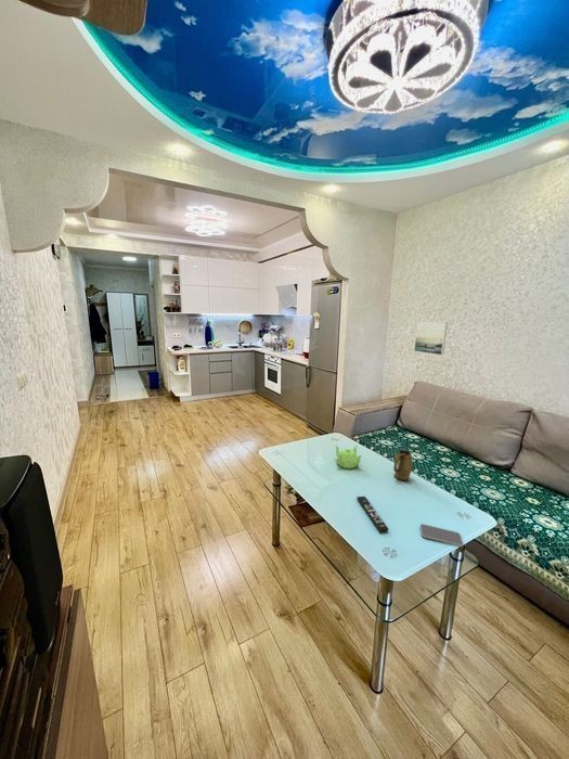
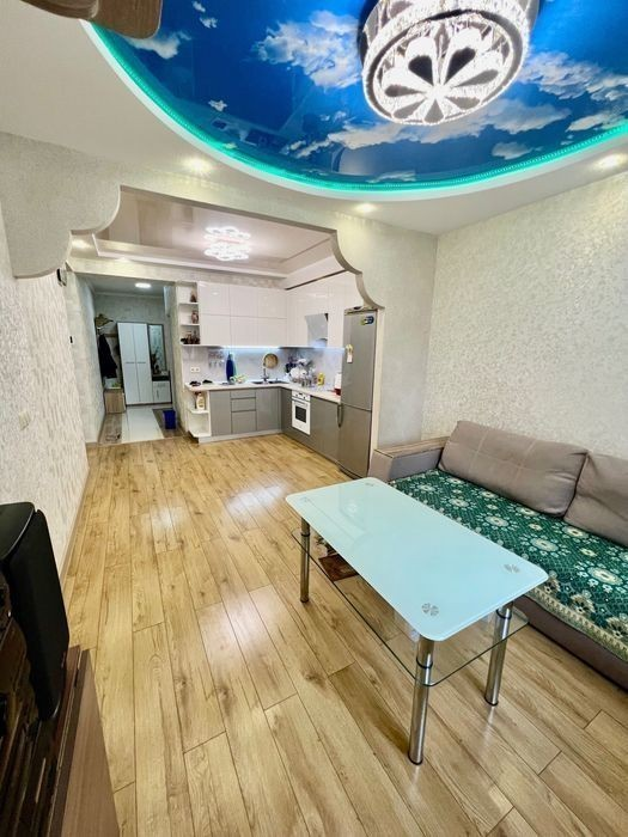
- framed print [413,320,449,356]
- smartphone [419,523,464,548]
- mug [392,449,413,481]
- teapot [334,443,363,469]
- remote control [355,496,389,533]
